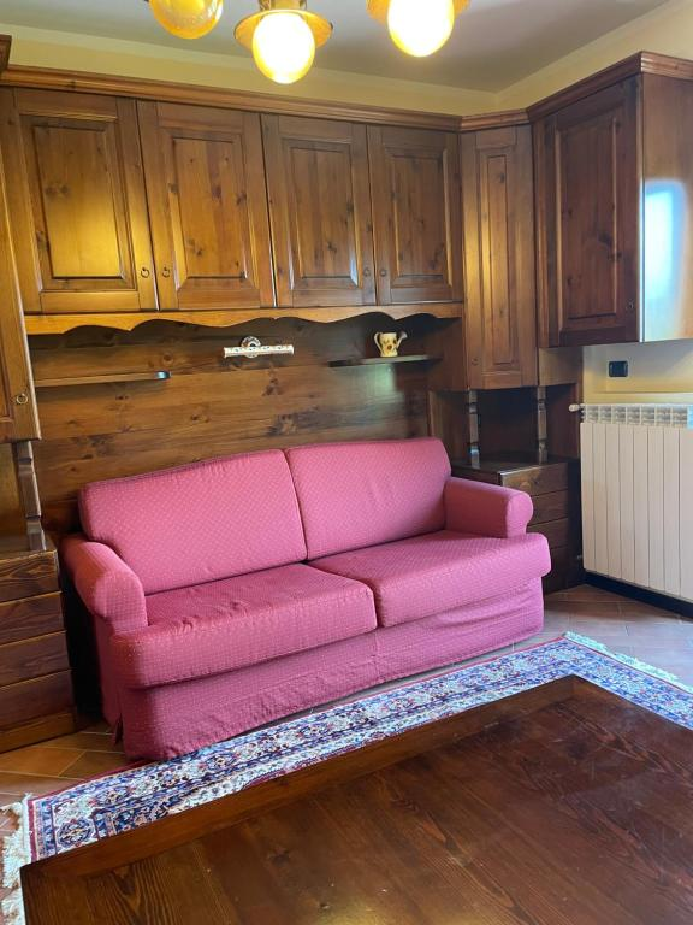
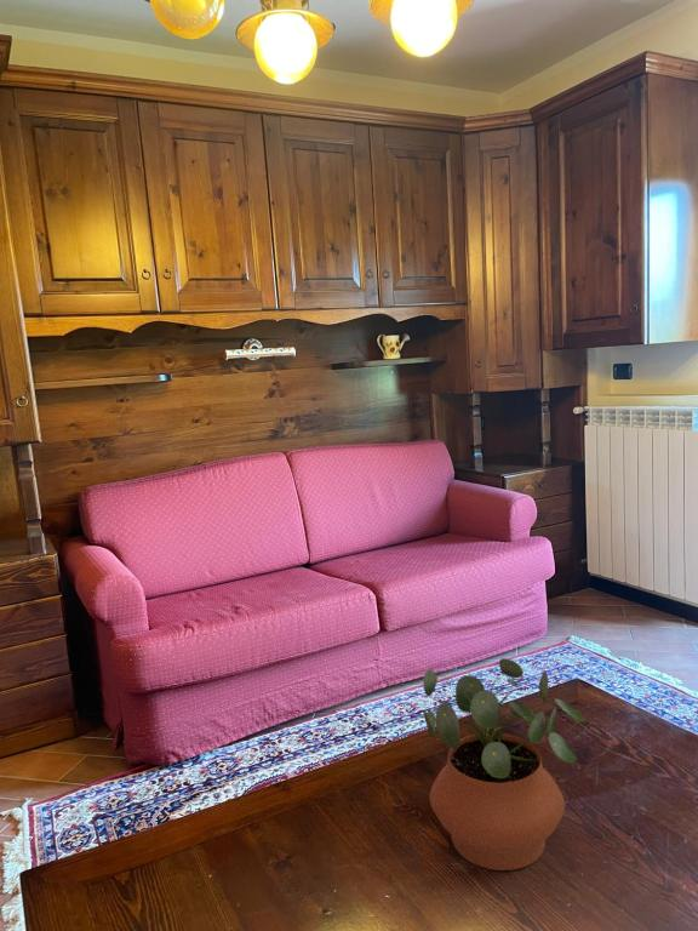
+ potted plant [422,657,588,872]
